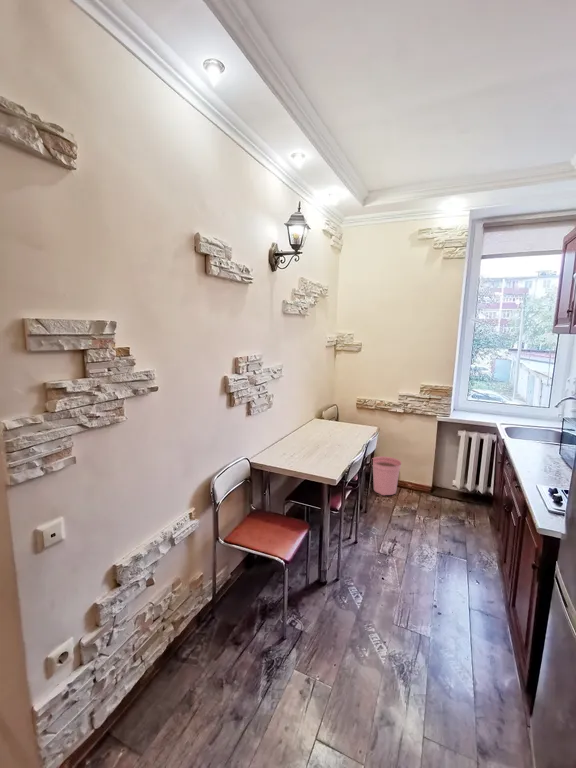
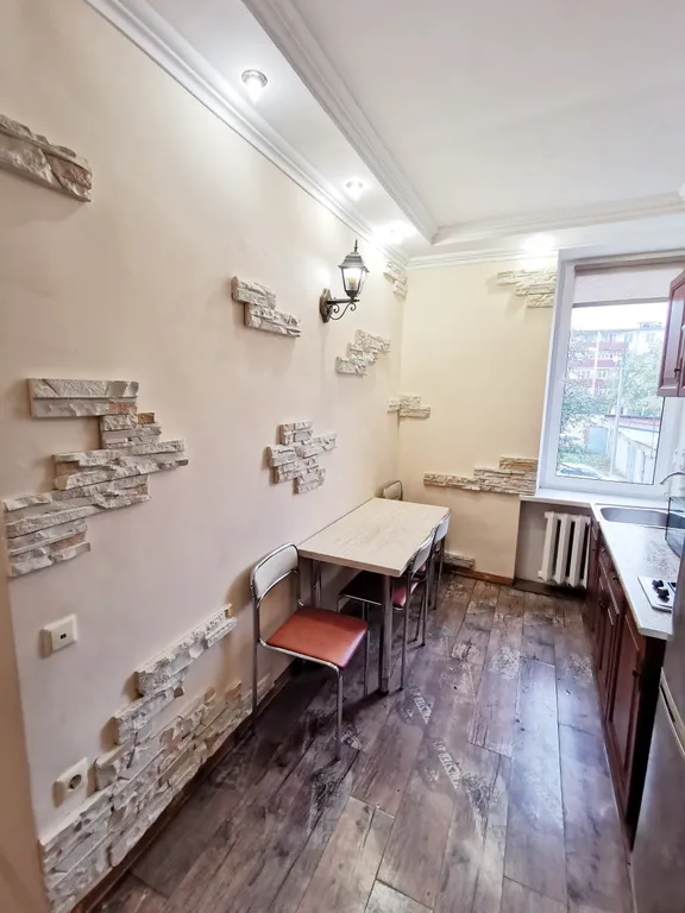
- plant pot [372,455,402,496]
